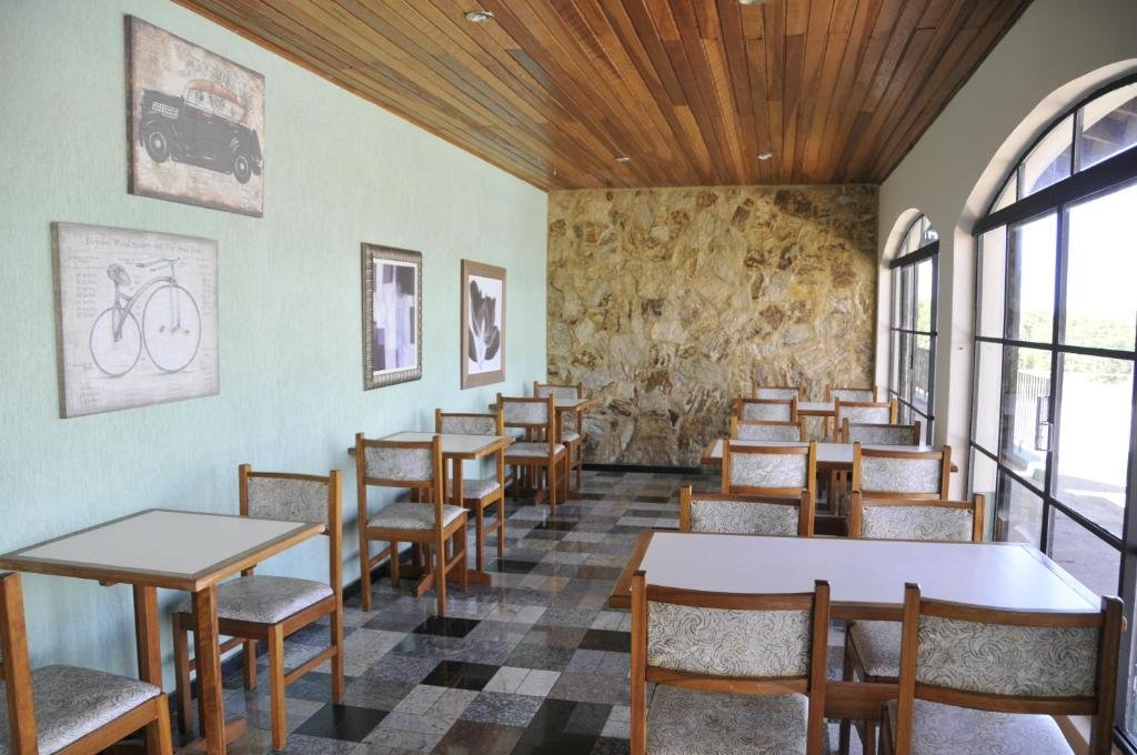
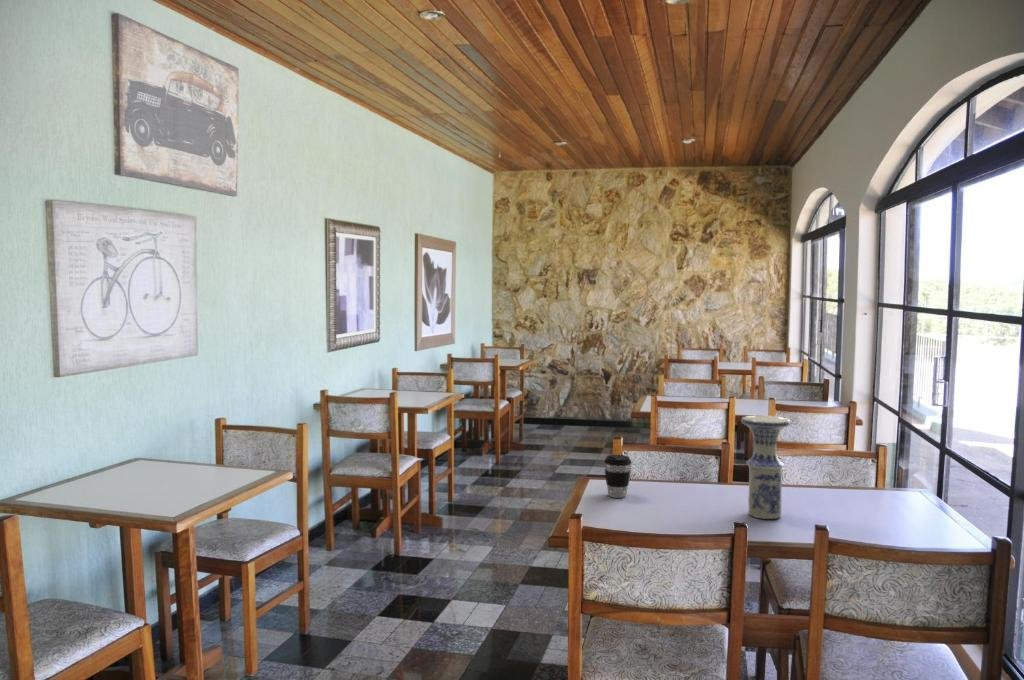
+ coffee cup [603,454,633,499]
+ vase [740,415,791,520]
